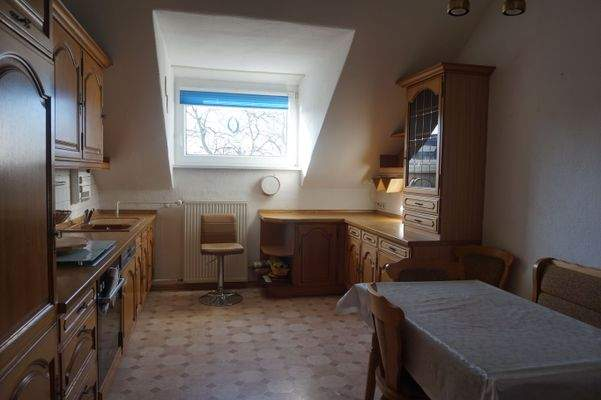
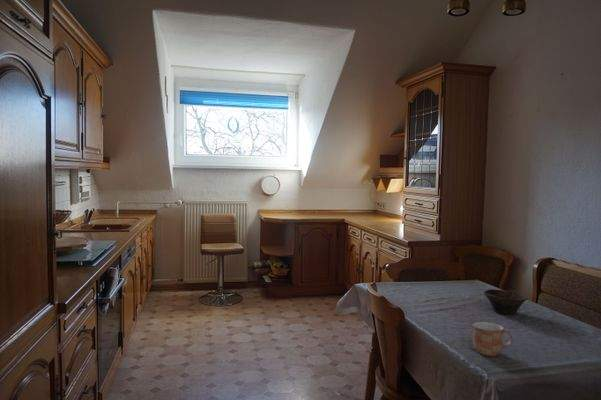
+ bowl [483,289,529,315]
+ mug [472,321,513,357]
